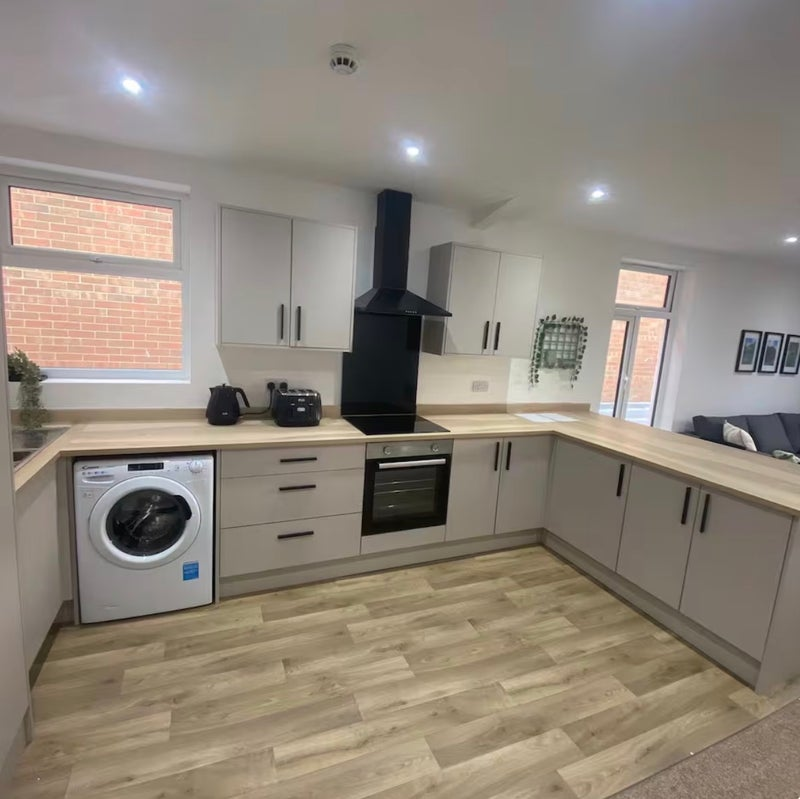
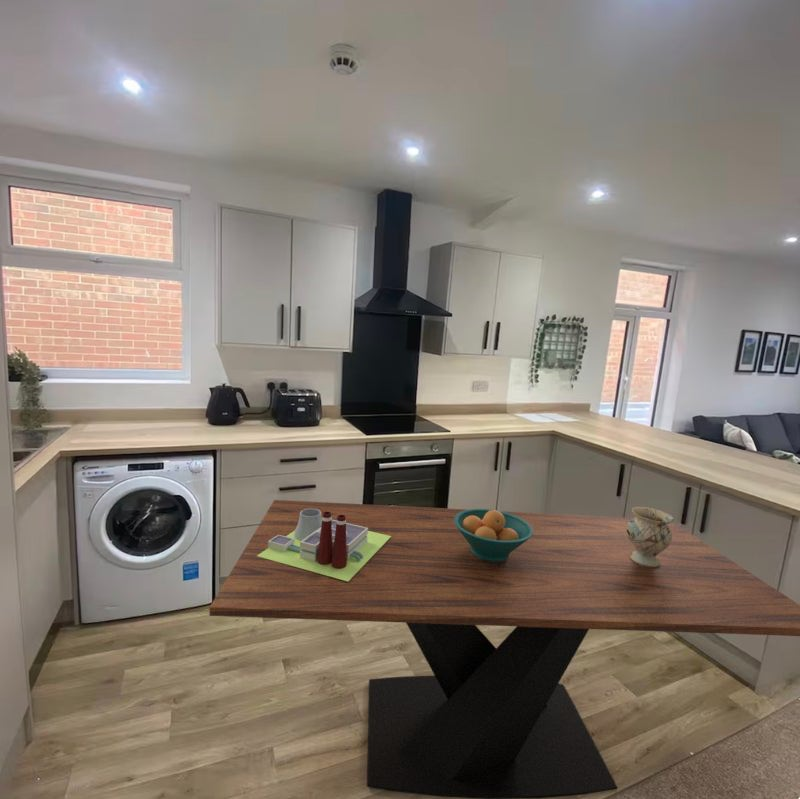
+ vase [627,506,674,567]
+ dining table [209,499,800,799]
+ architectural model [257,509,391,581]
+ fruit bowl [454,508,533,562]
